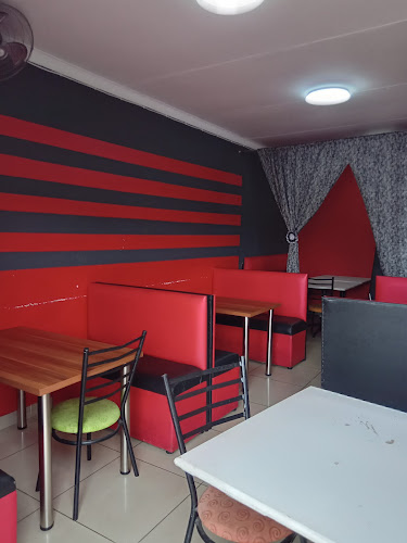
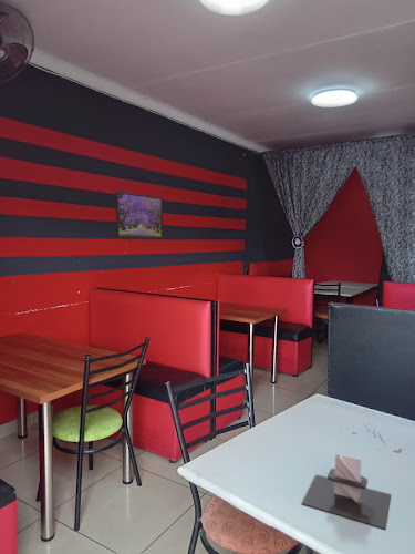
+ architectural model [301,452,392,530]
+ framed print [115,191,164,239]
